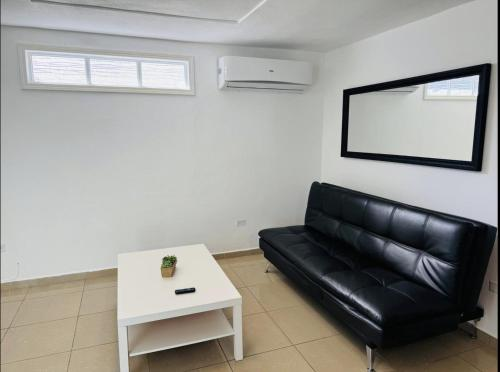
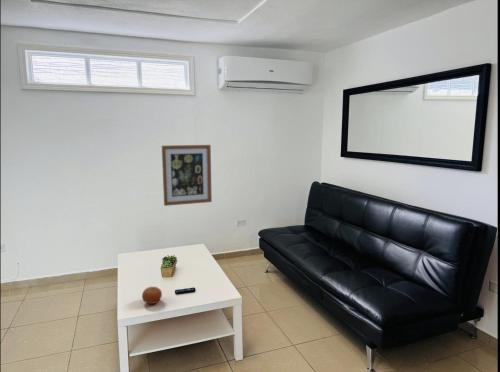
+ fruit [141,286,163,305]
+ wall art [161,144,213,207]
